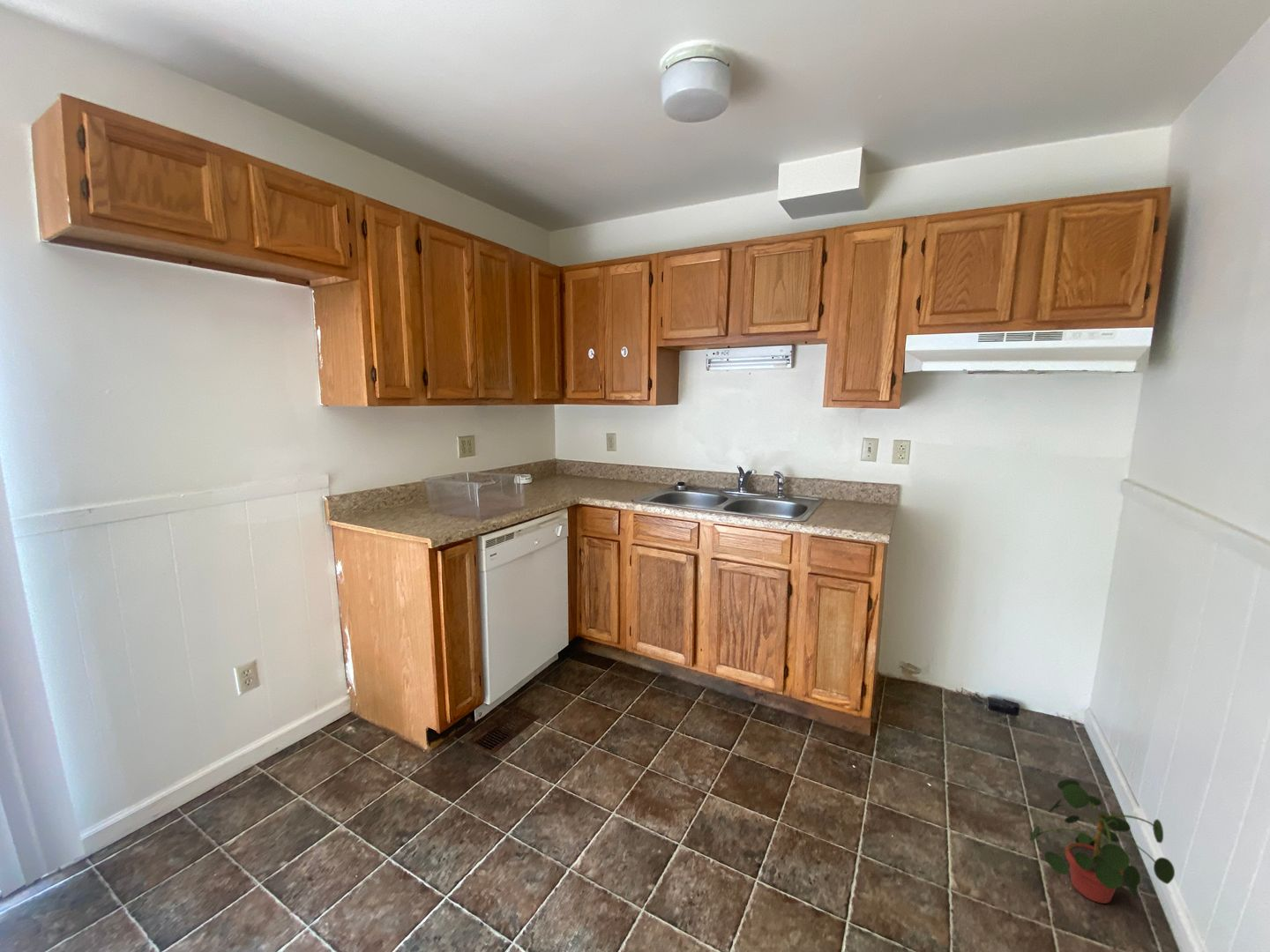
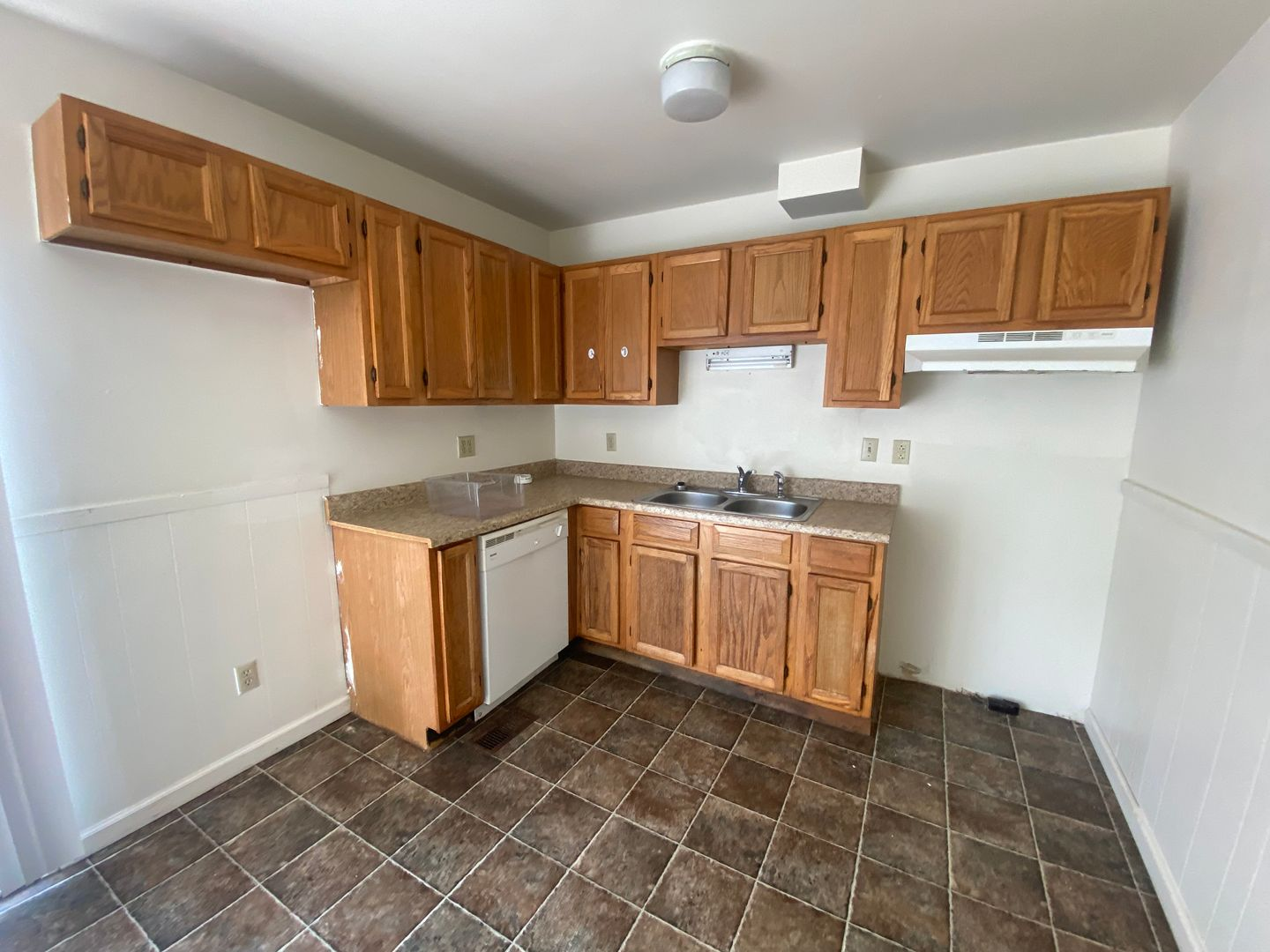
- potted plant [1028,778,1176,904]
